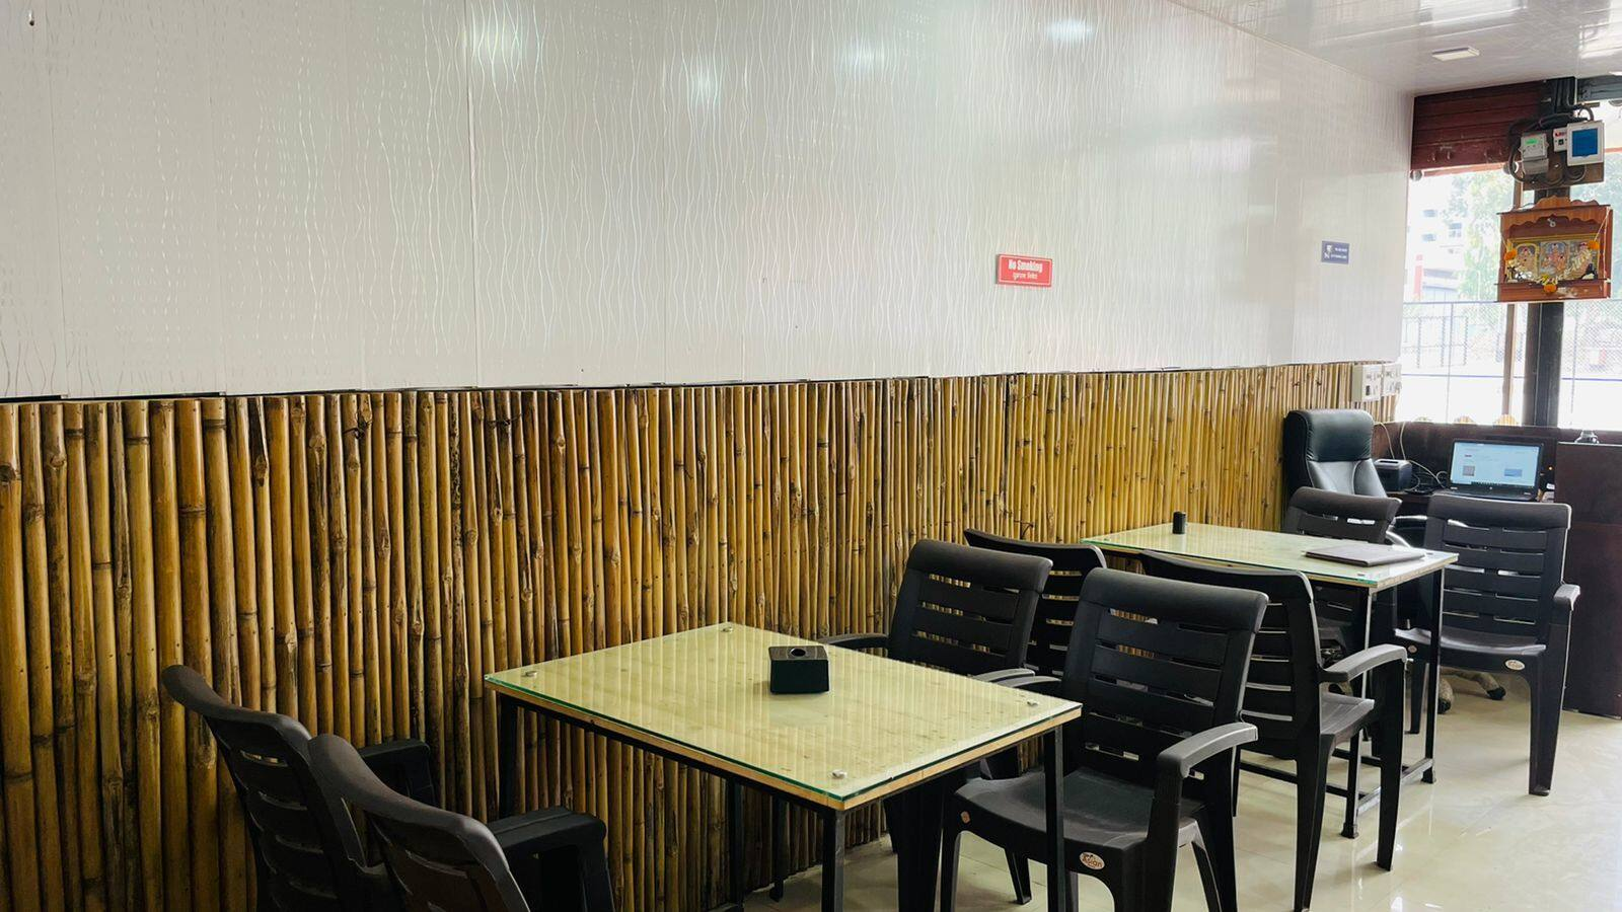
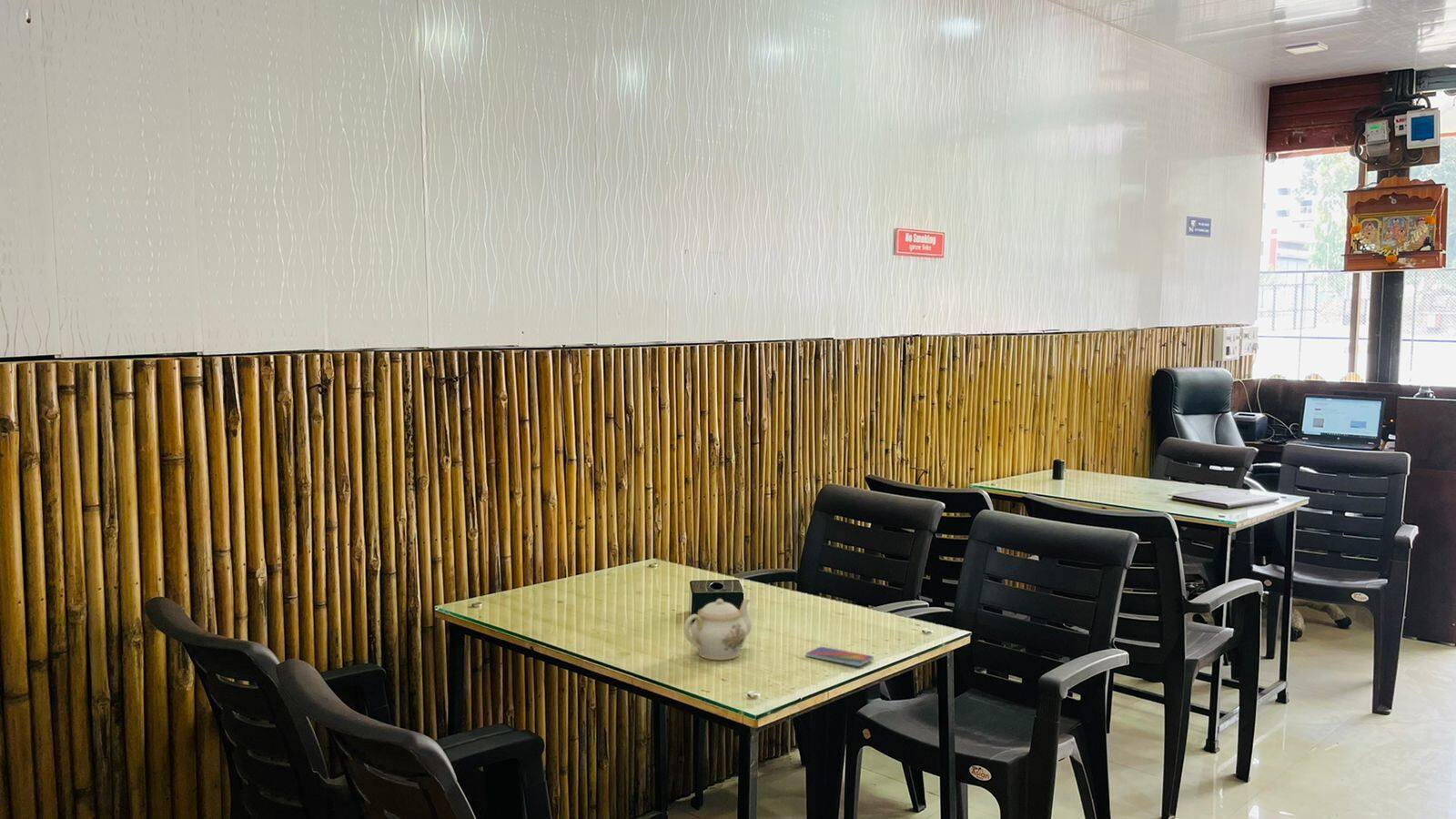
+ teapot [683,598,753,661]
+ smartphone [805,646,875,667]
